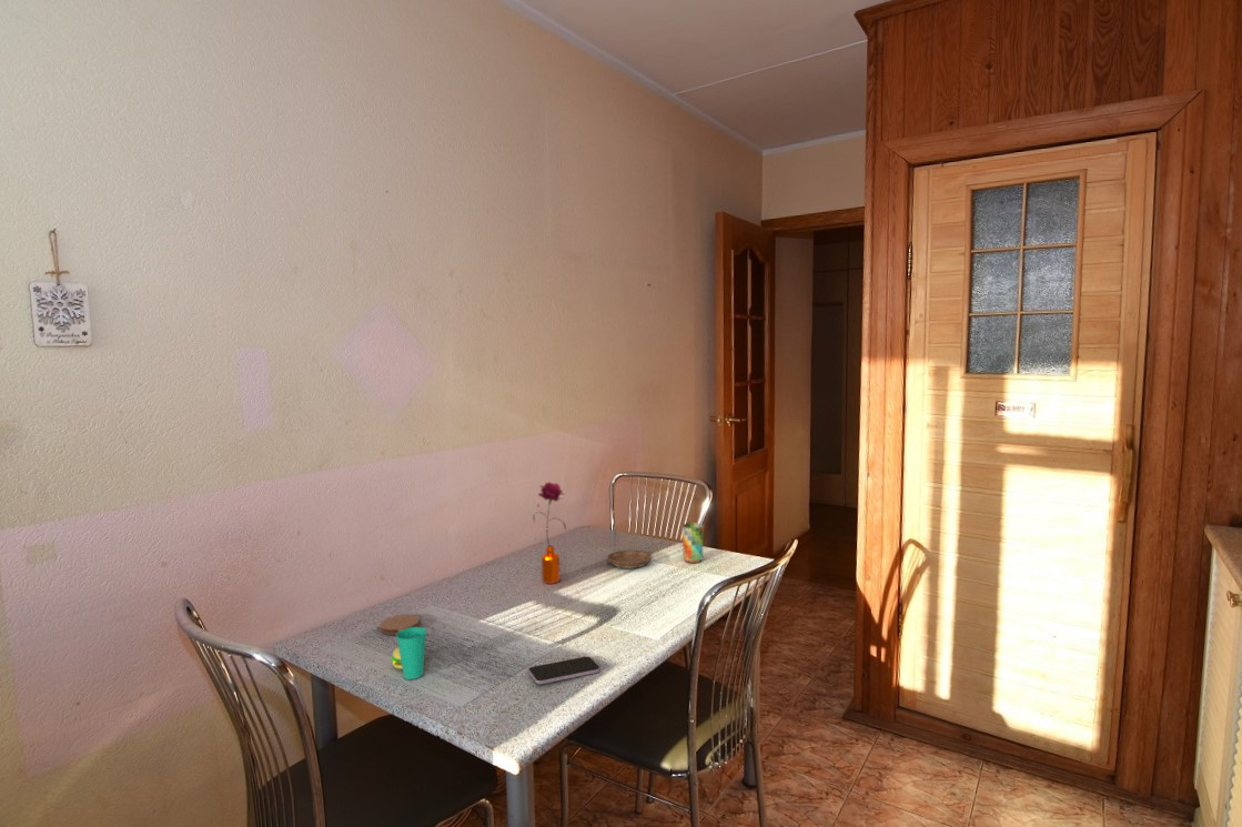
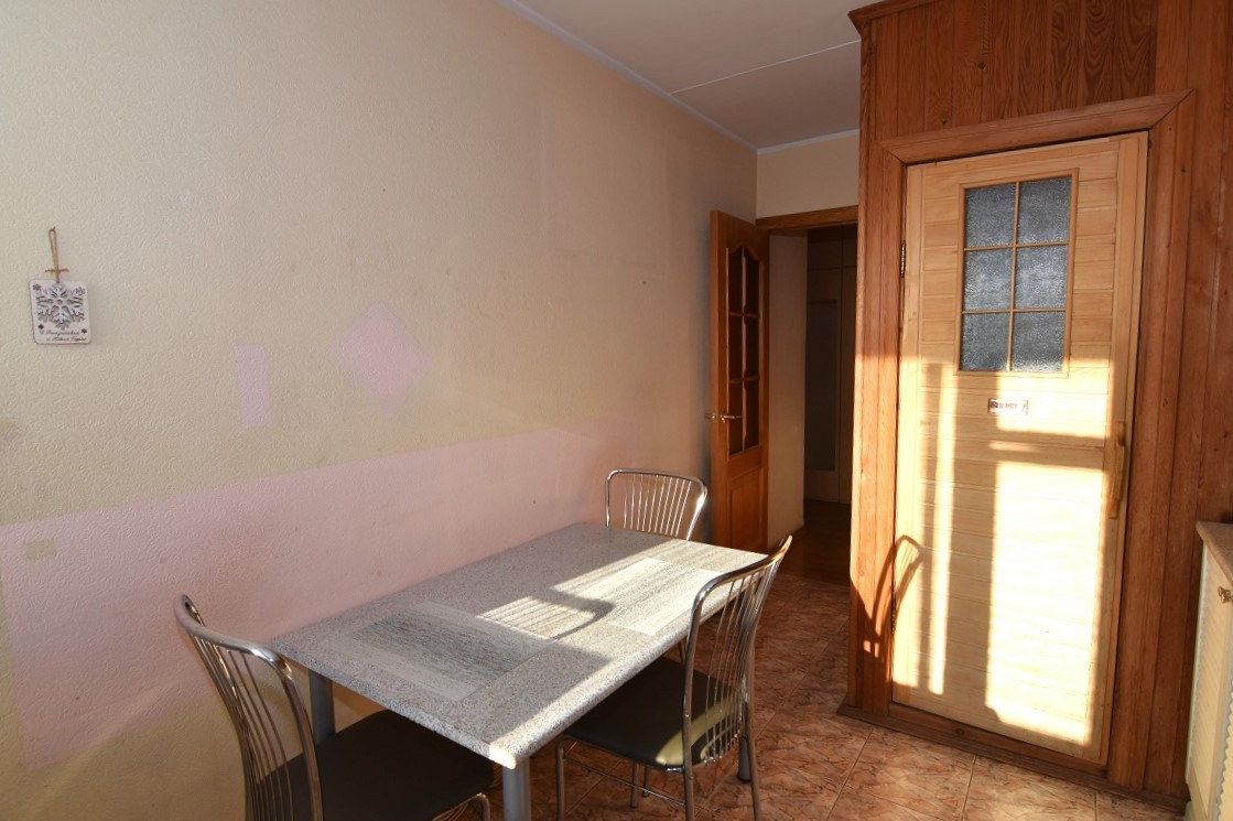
- cup [680,522,705,564]
- flower [532,481,567,585]
- saucer [606,549,653,569]
- smartphone [527,656,600,685]
- cup [390,626,427,680]
- coaster [378,614,421,636]
